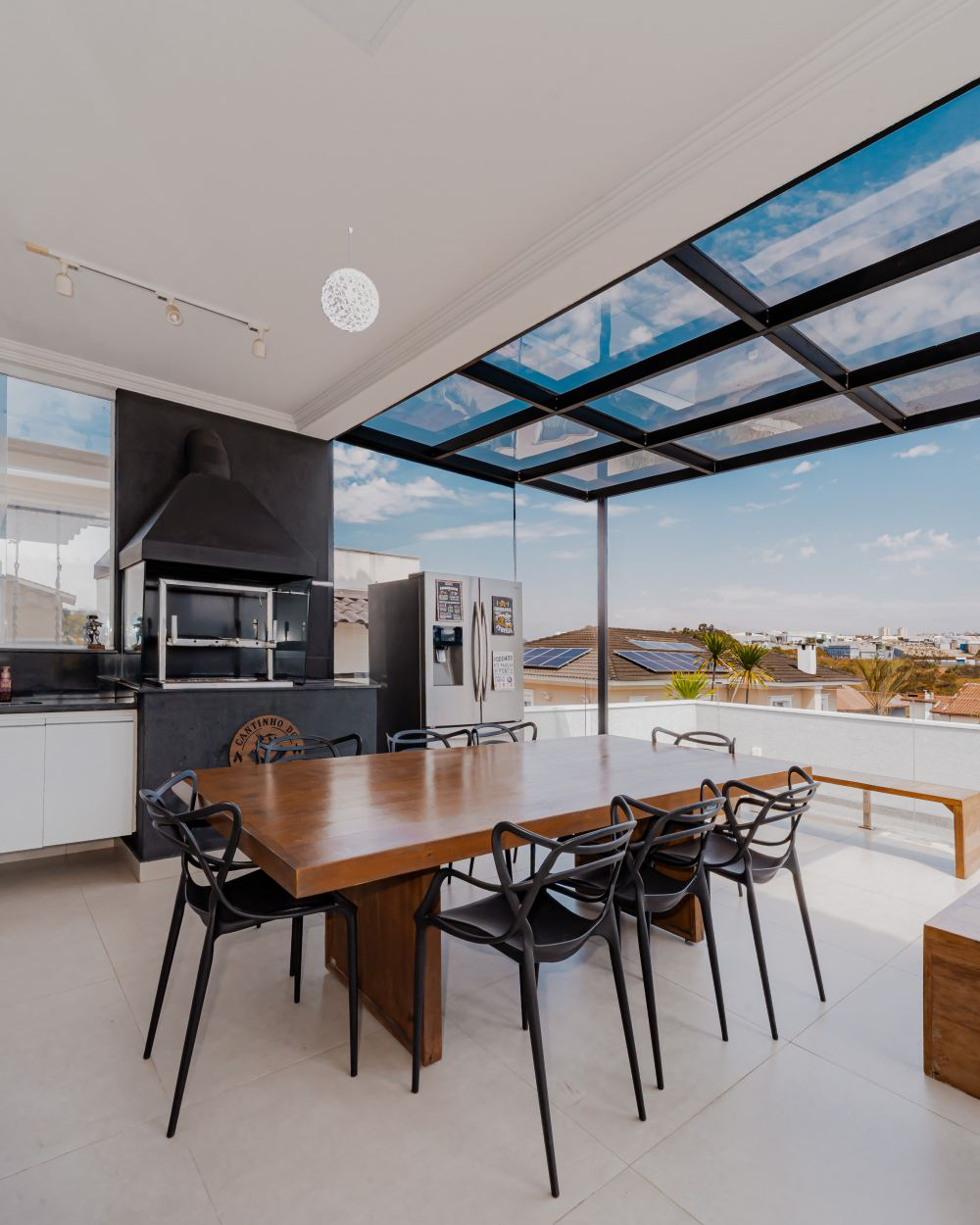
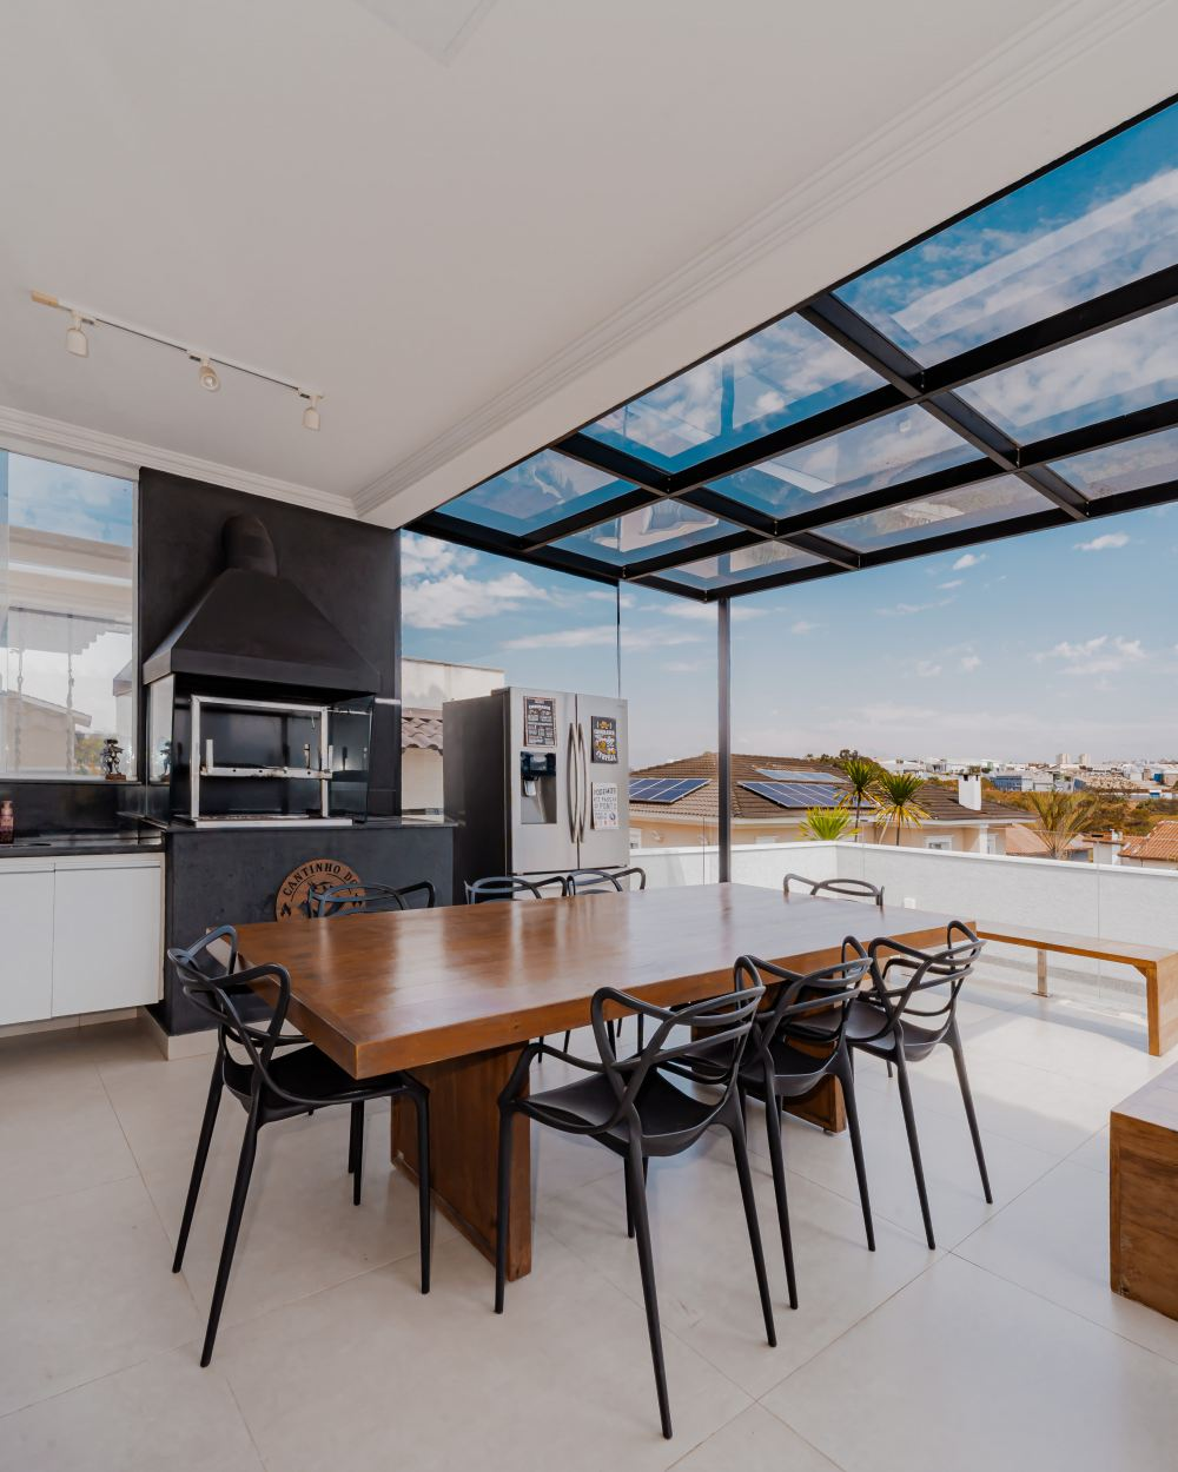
- pendant light [319,226,380,333]
